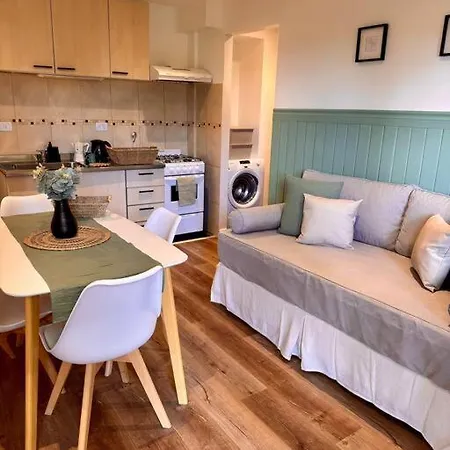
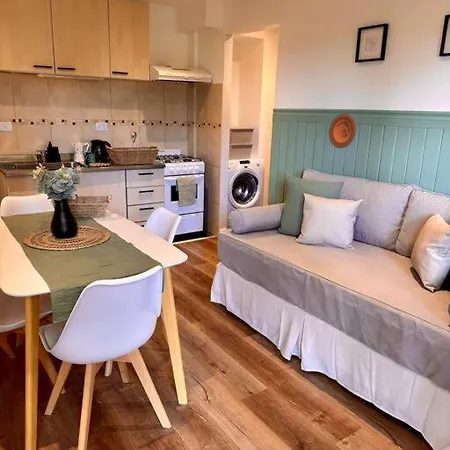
+ decorative plate [328,113,357,149]
